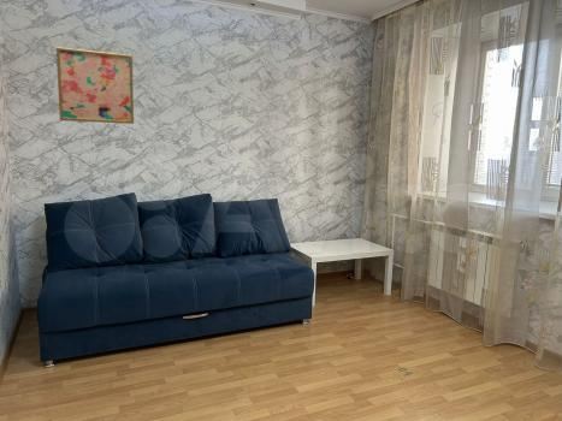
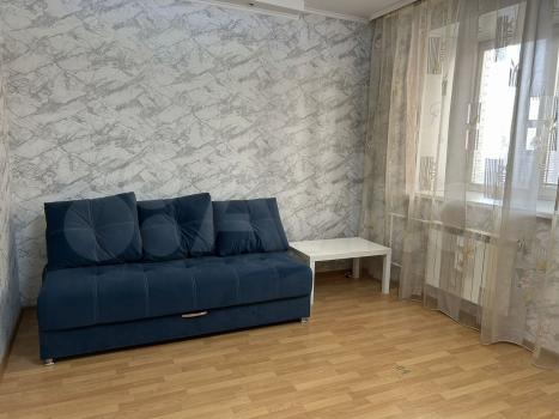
- wall art [55,46,135,125]
